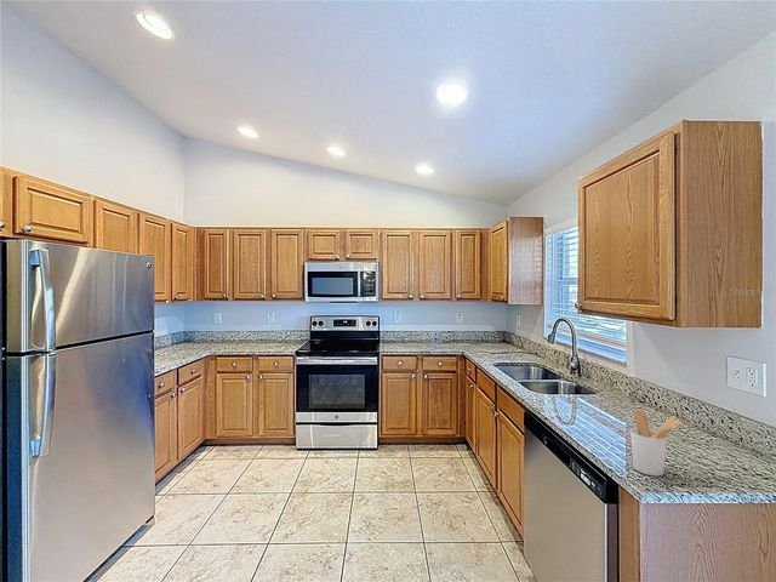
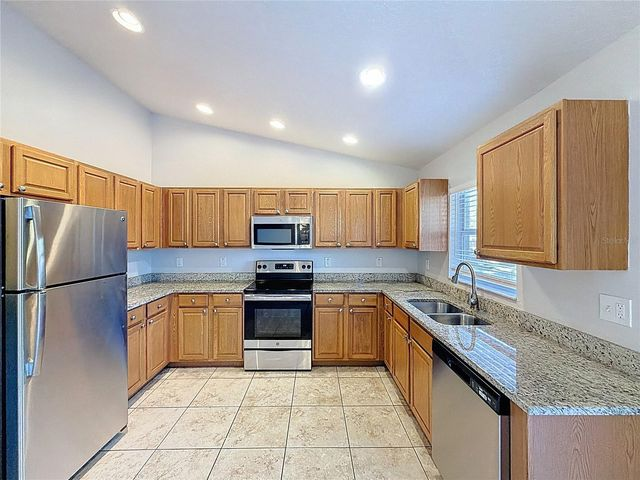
- utensil holder [629,409,683,477]
